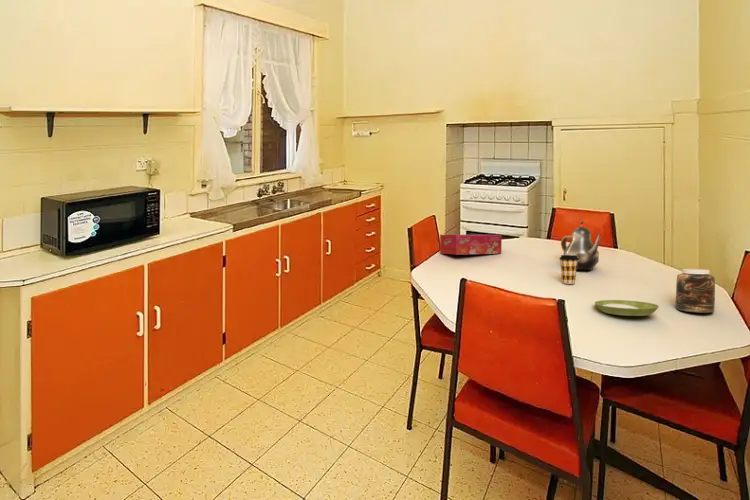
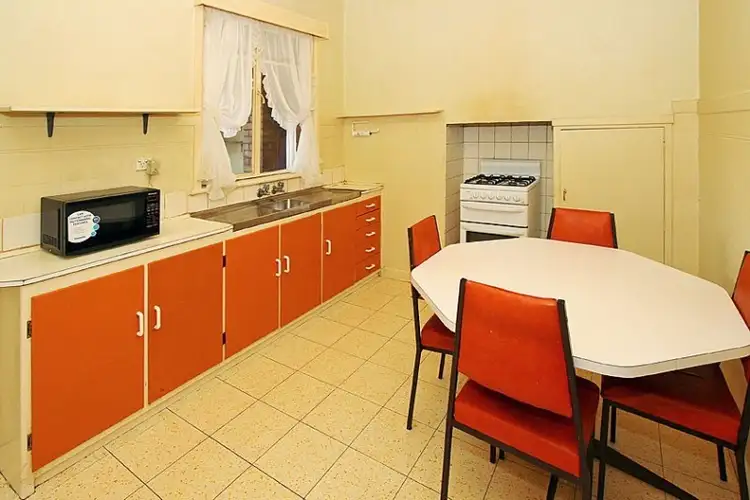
- coffee cup [559,254,579,285]
- saucer [594,299,660,317]
- teapot [560,220,603,271]
- jar [675,268,716,314]
- tissue box [439,234,503,256]
